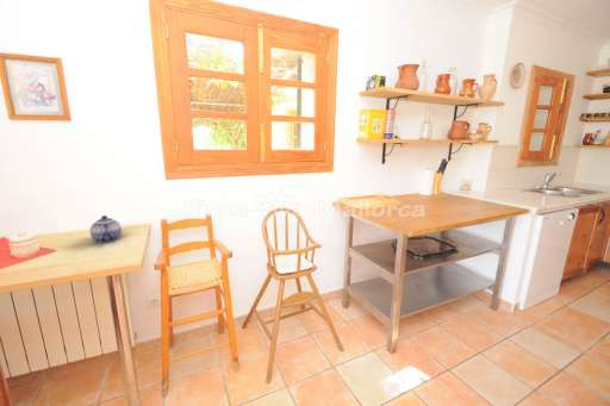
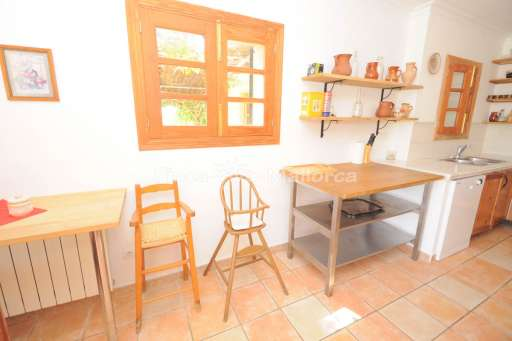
- teapot [88,214,123,244]
